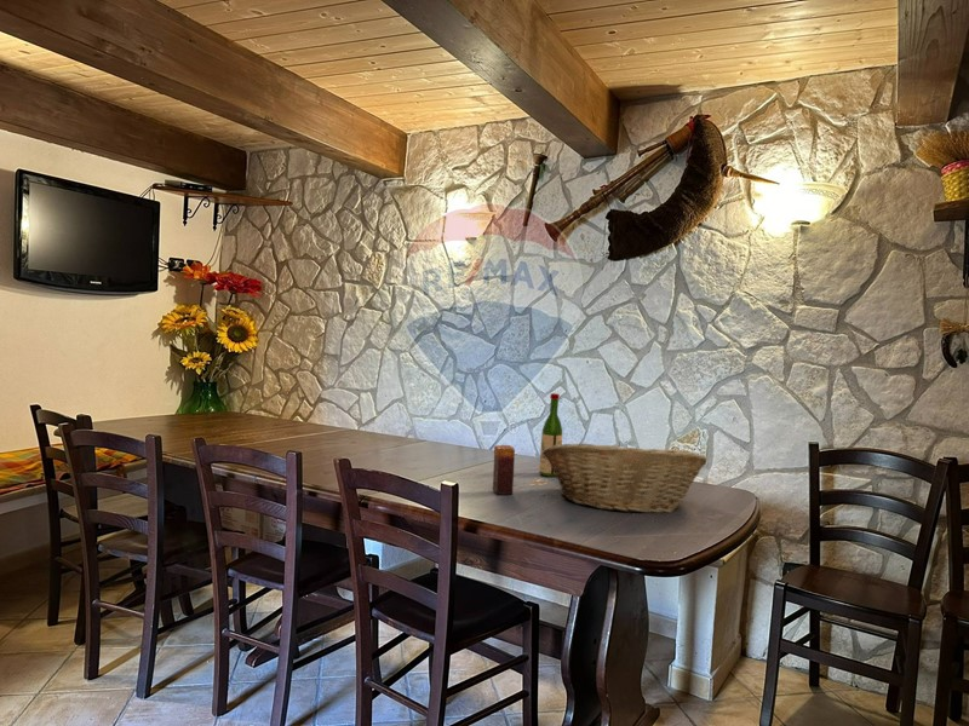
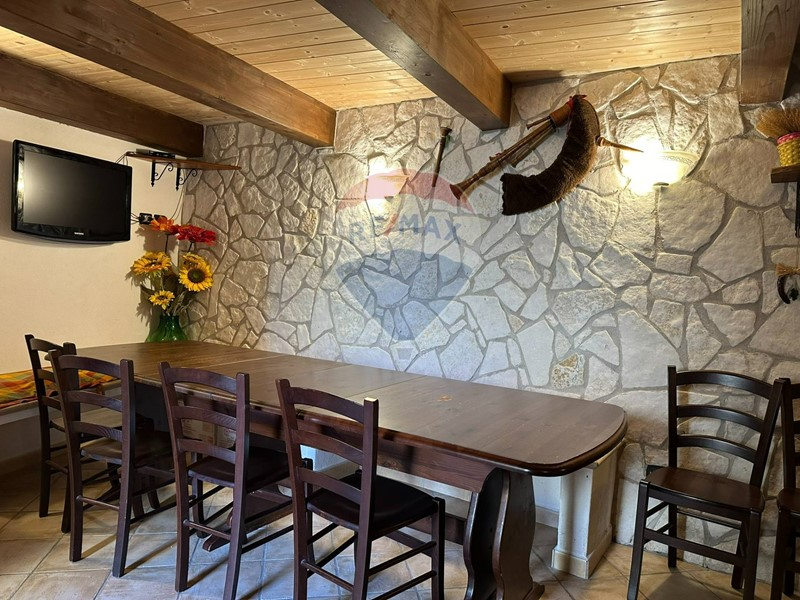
- wine bottle [538,392,563,478]
- candle [492,444,516,496]
- fruit basket [543,440,707,514]
